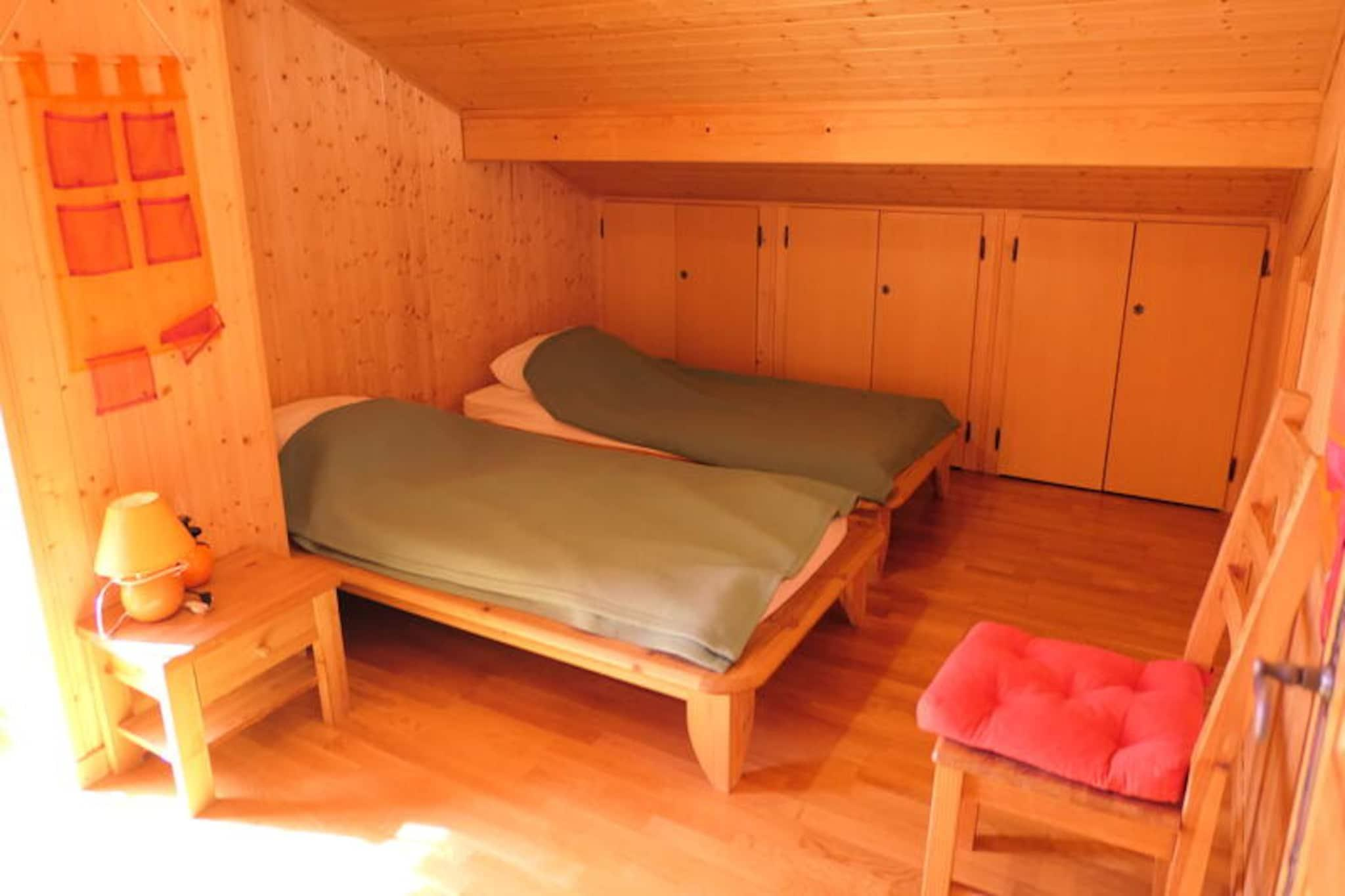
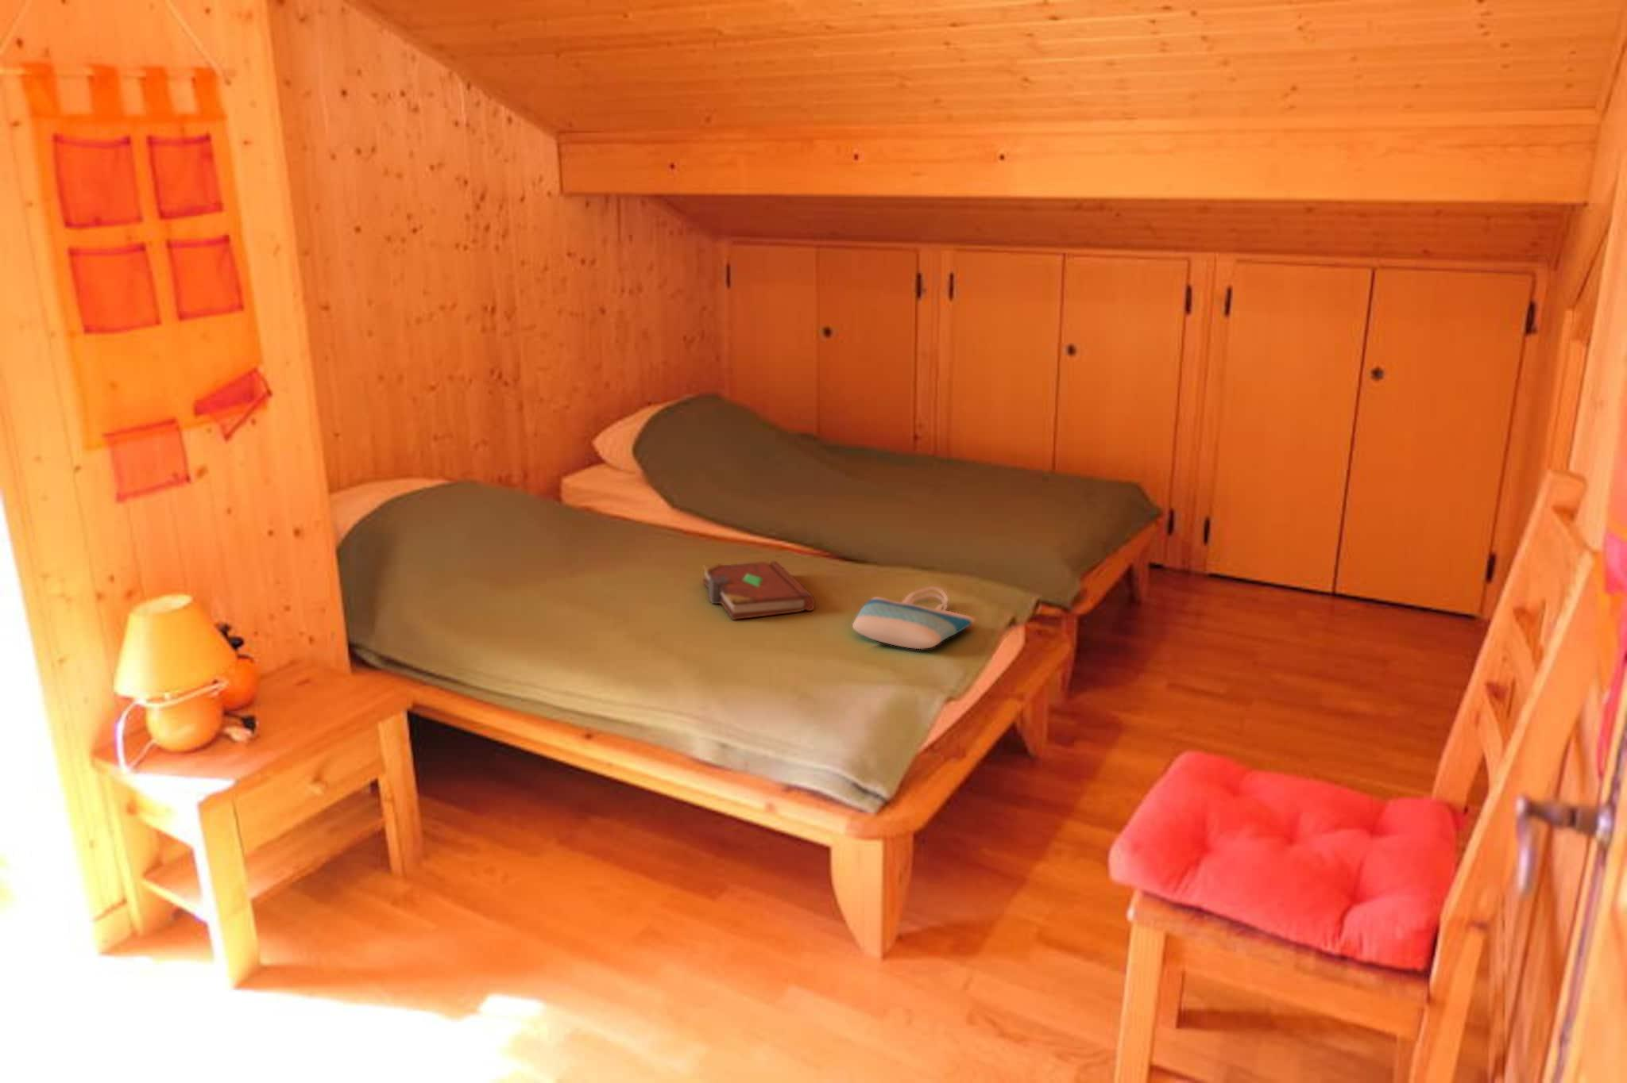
+ tote bag [852,585,976,650]
+ book [702,560,815,620]
